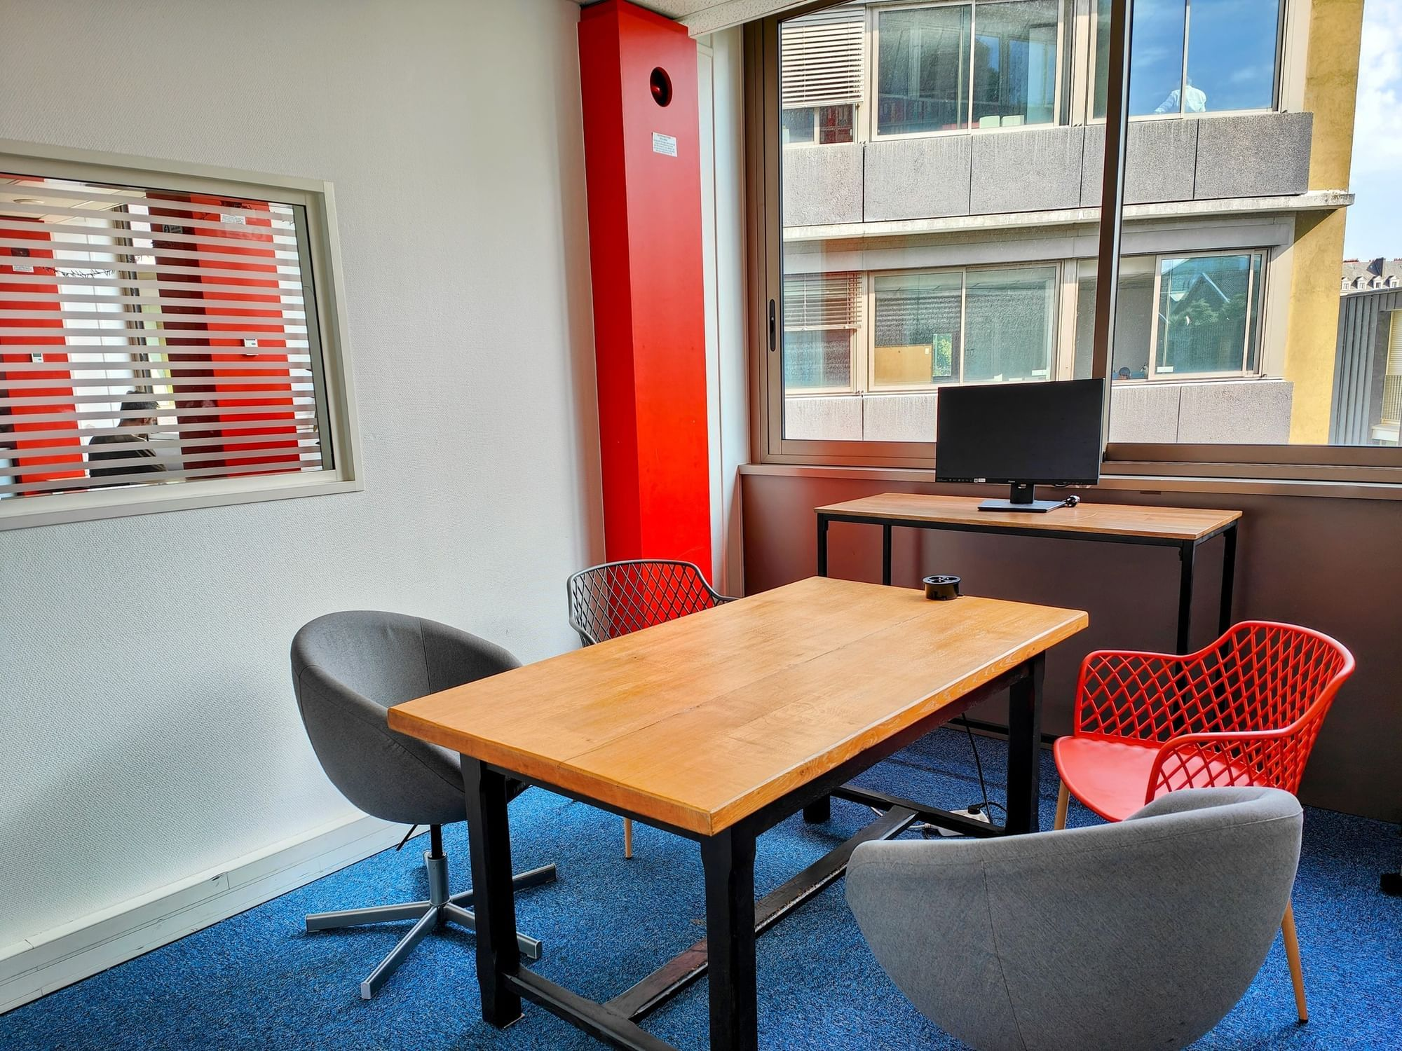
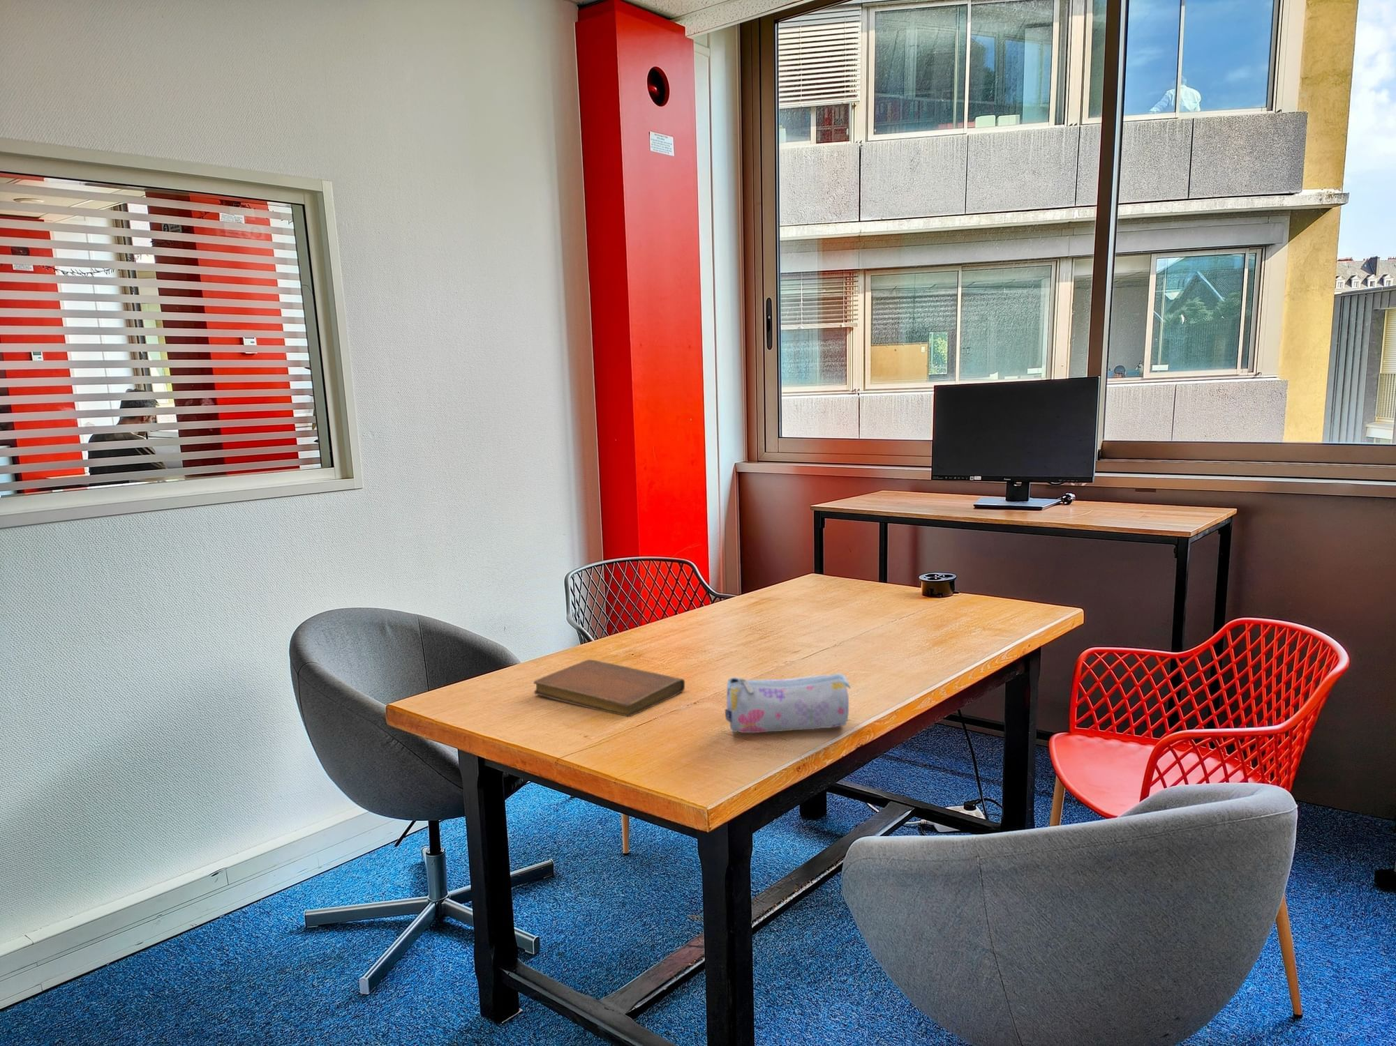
+ notebook [533,659,686,717]
+ pencil case [724,672,852,734]
